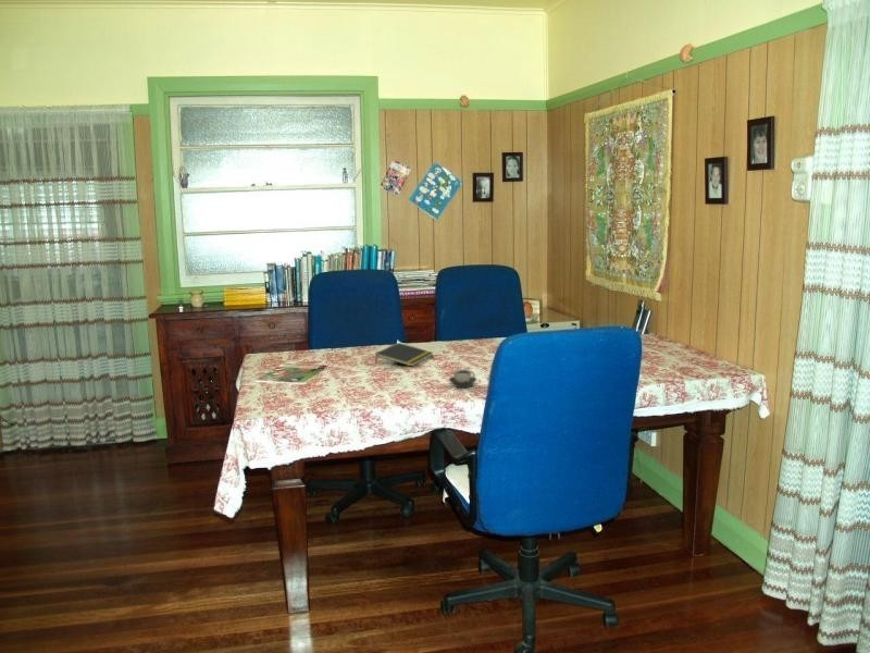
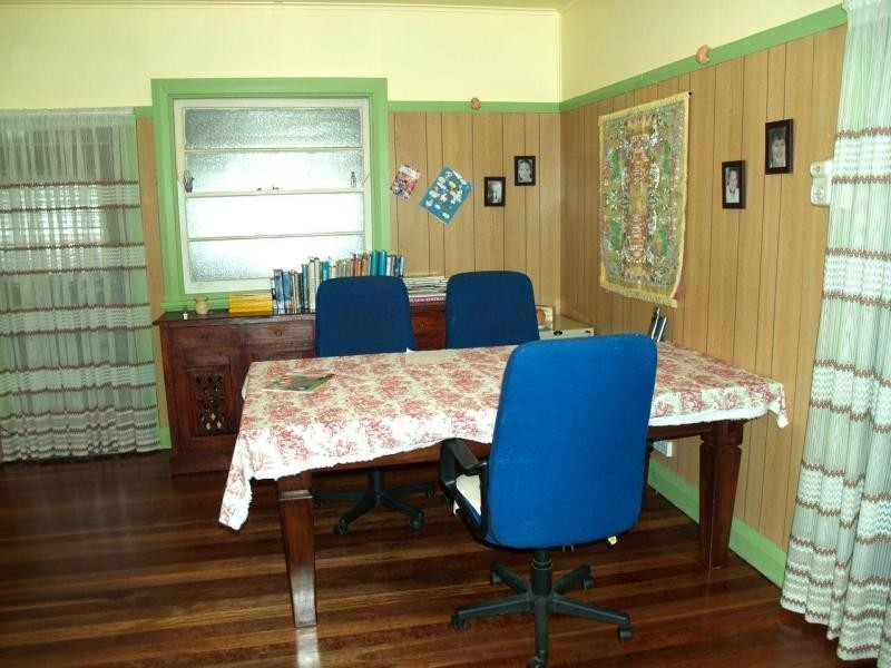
- cup [448,368,477,389]
- notepad [374,342,434,368]
